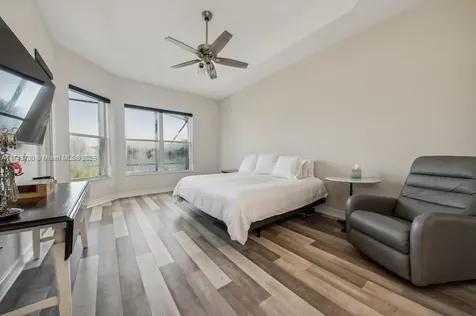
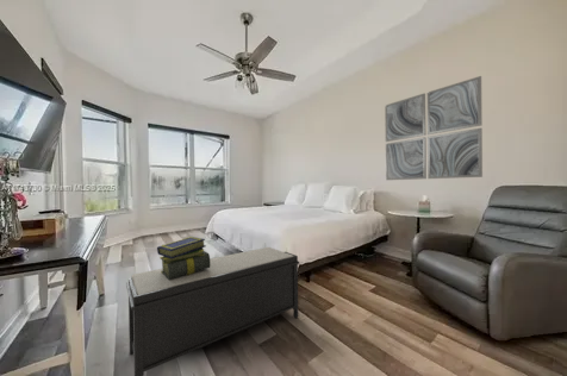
+ stack of books [156,236,211,280]
+ wall art [384,75,484,181]
+ bench [125,246,300,376]
